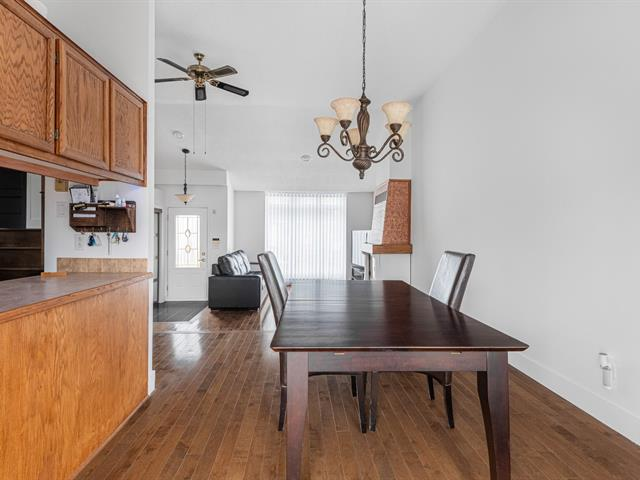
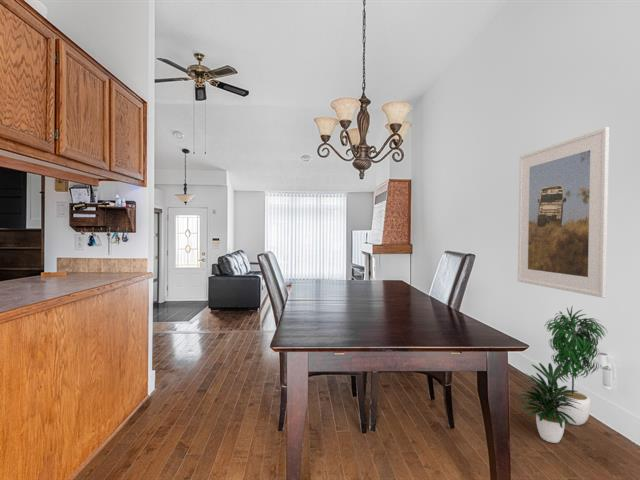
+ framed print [517,126,610,299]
+ potted plant [515,304,609,444]
